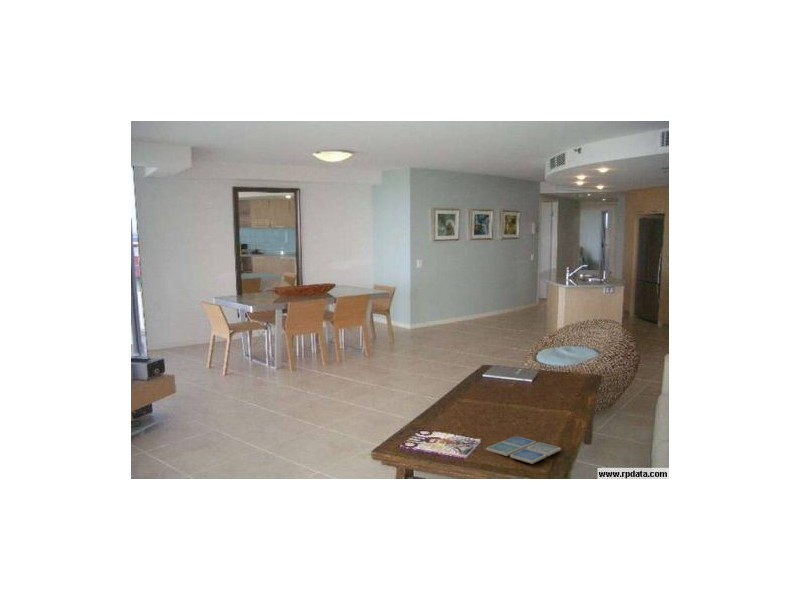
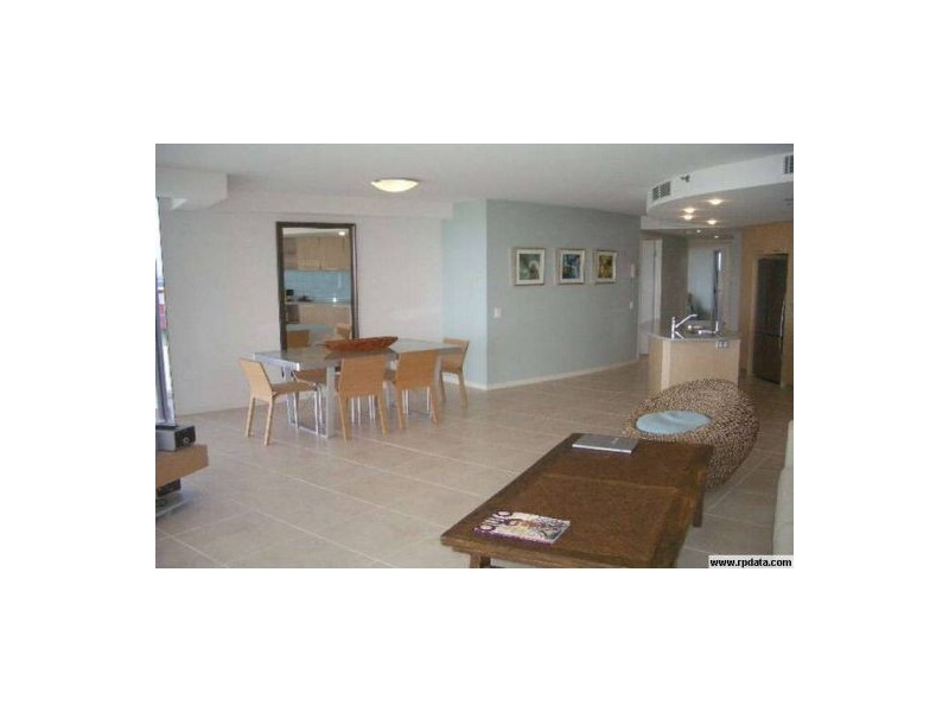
- drink coaster [485,436,562,465]
